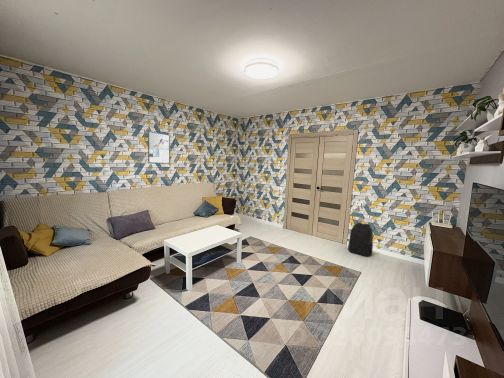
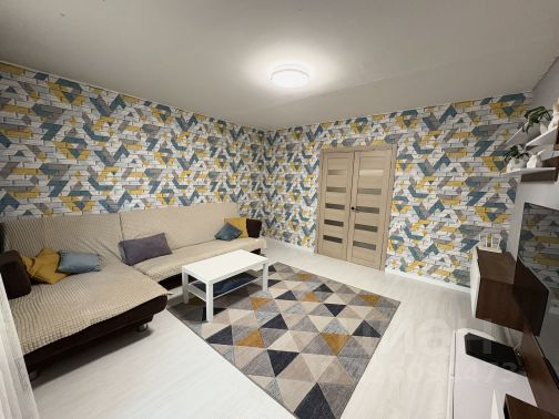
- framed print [147,130,171,165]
- backpack [347,221,374,257]
